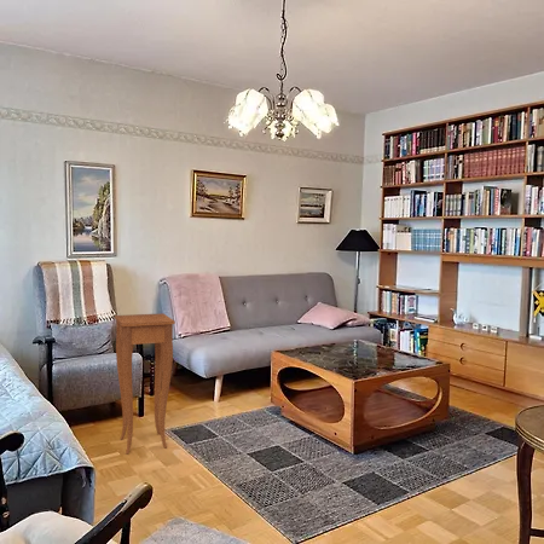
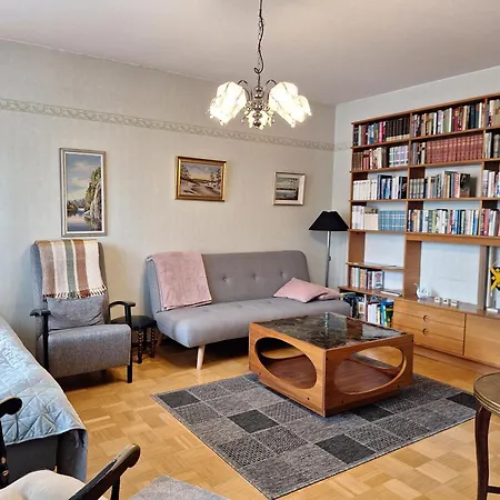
- side table [114,312,176,456]
